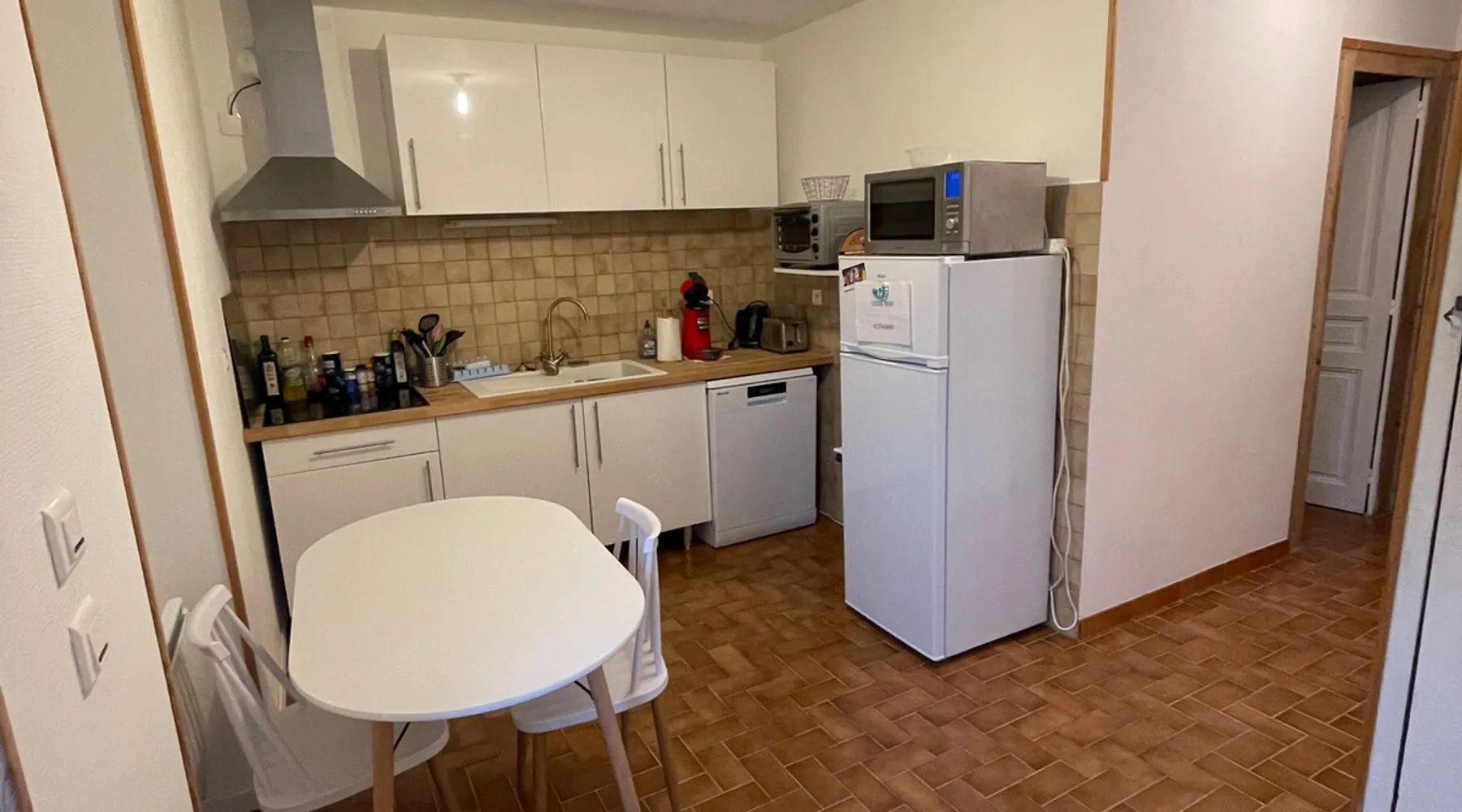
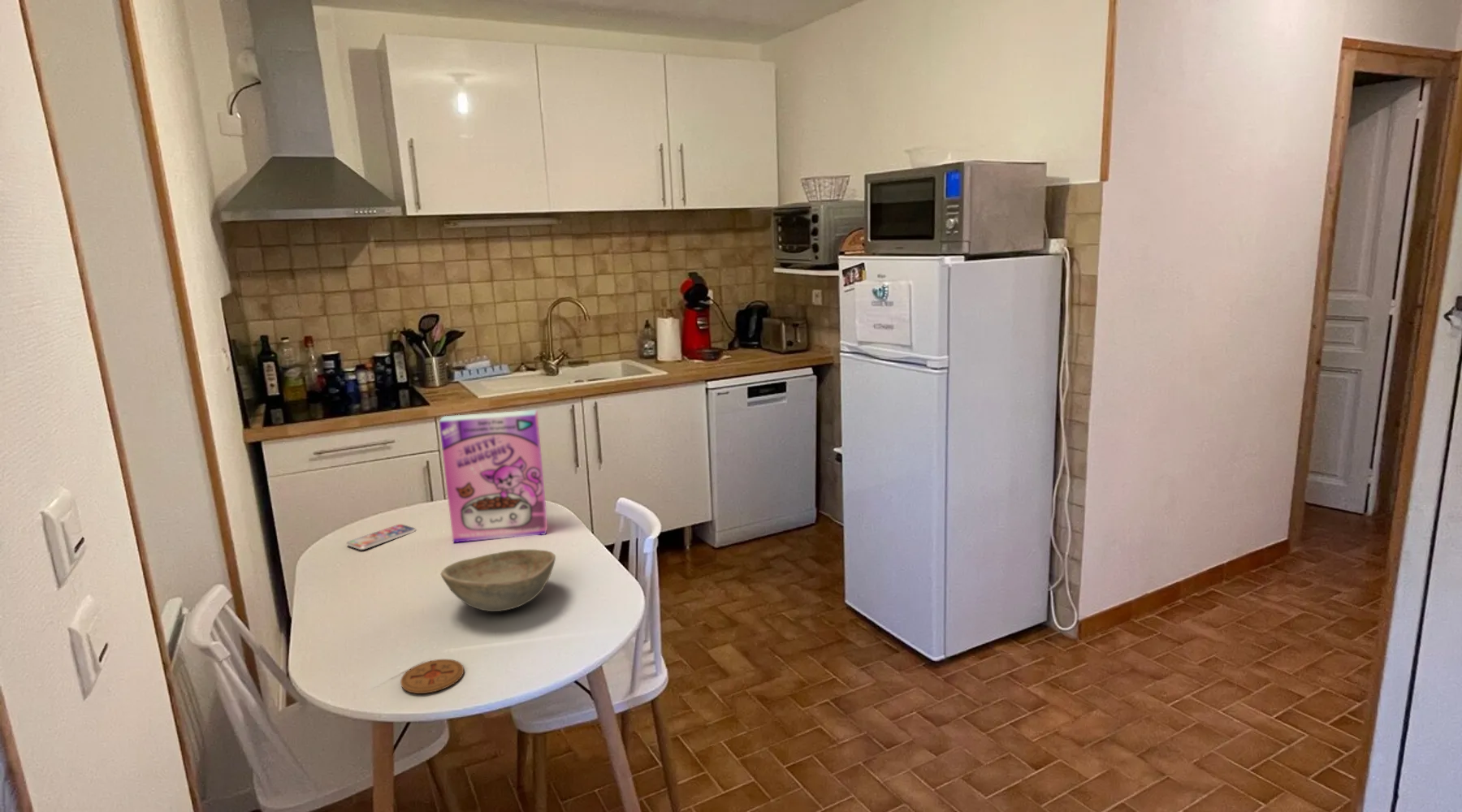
+ coaster [400,659,465,694]
+ bowl [440,549,556,612]
+ cereal box [439,409,548,543]
+ smartphone [345,524,417,551]
